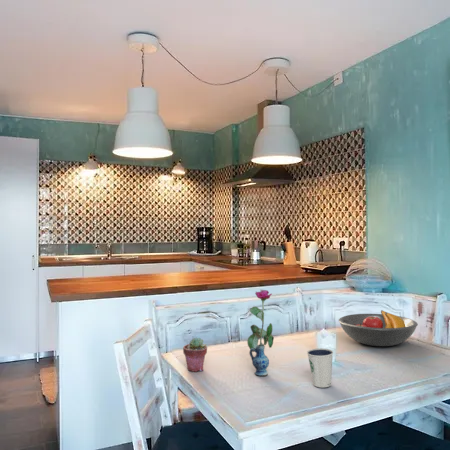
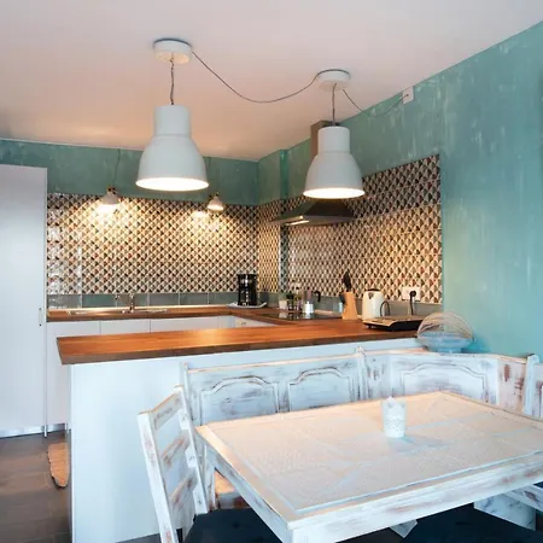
- vase [246,289,275,377]
- dixie cup [306,347,334,388]
- fruit bowl [338,309,419,347]
- potted succulent [182,337,208,373]
